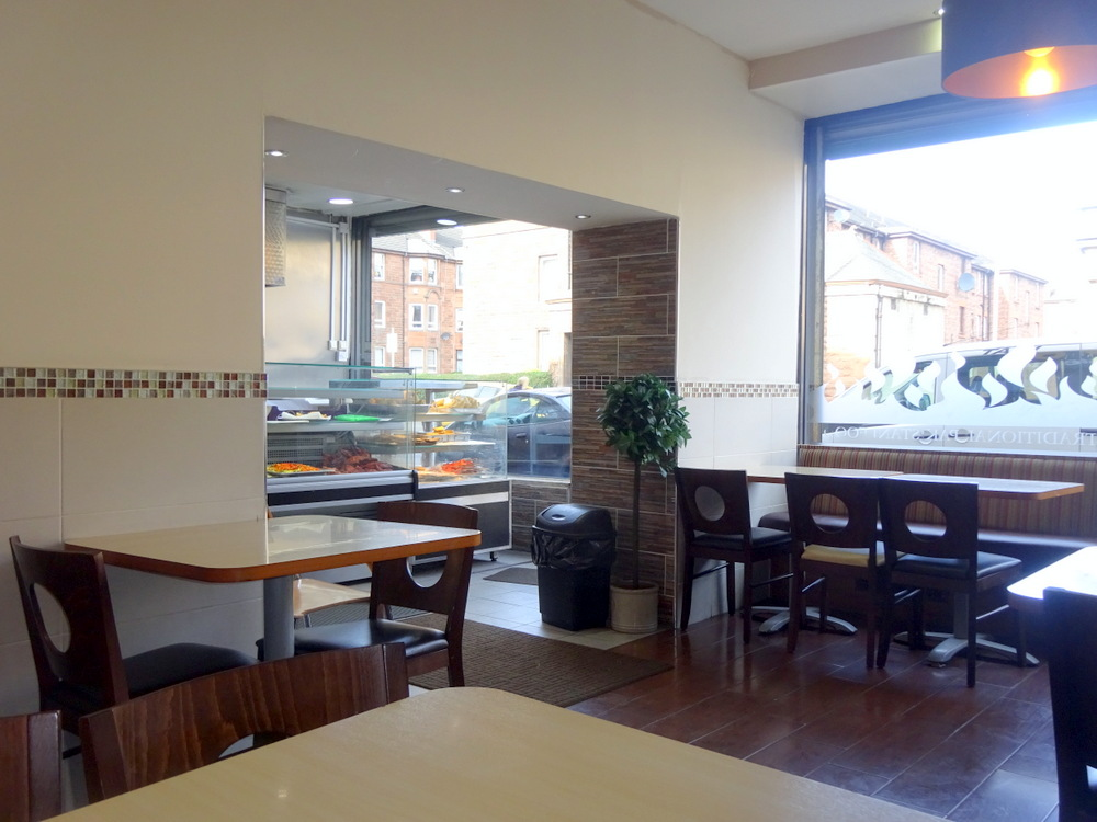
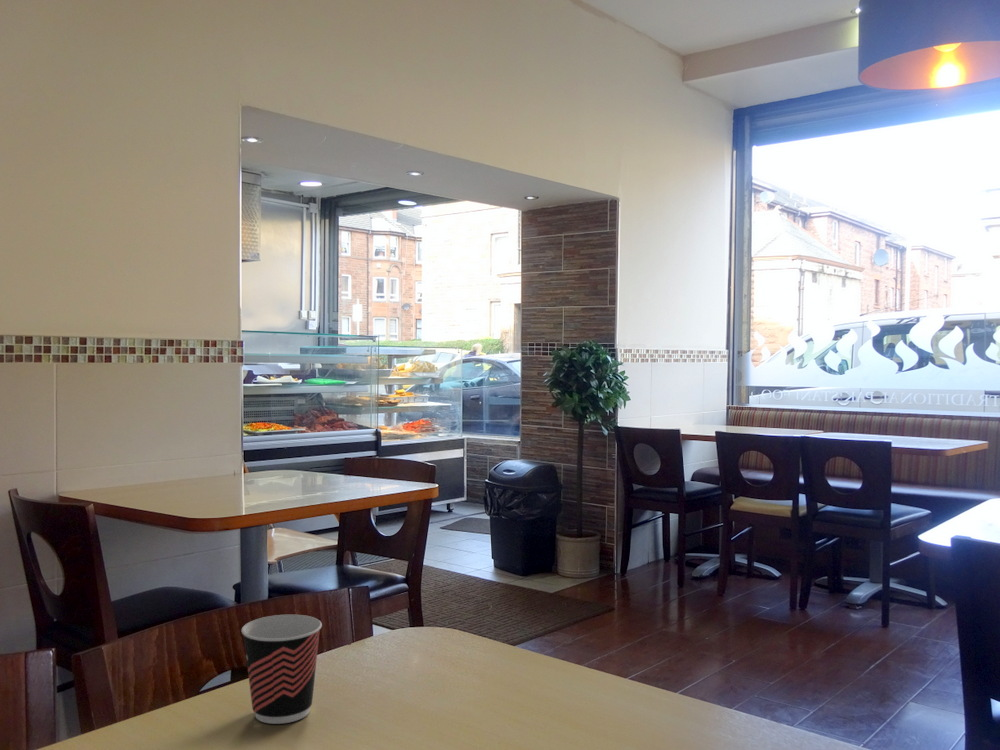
+ cup [240,614,323,725]
